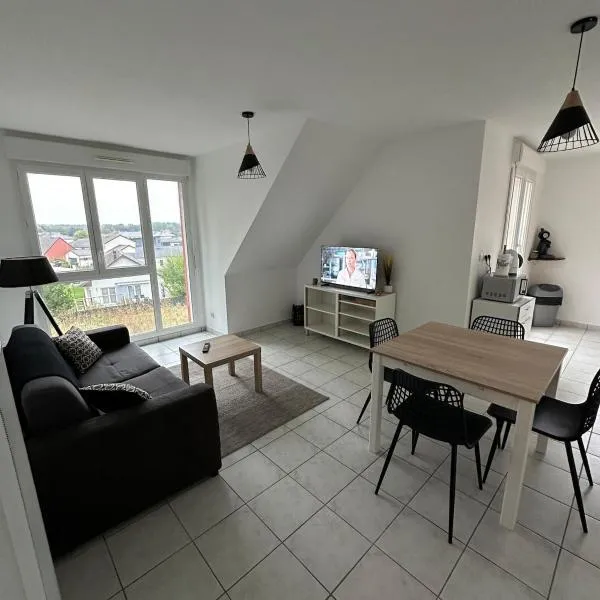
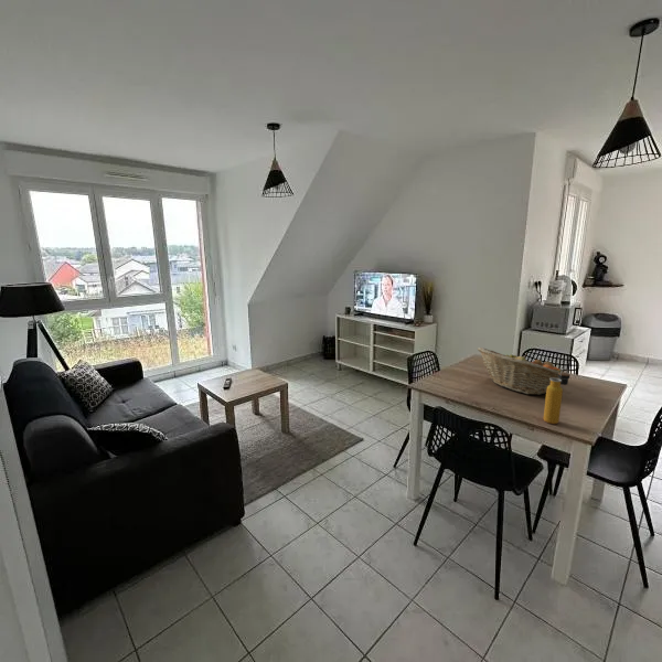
+ fruit basket [477,346,565,396]
+ water bottle [543,367,570,425]
